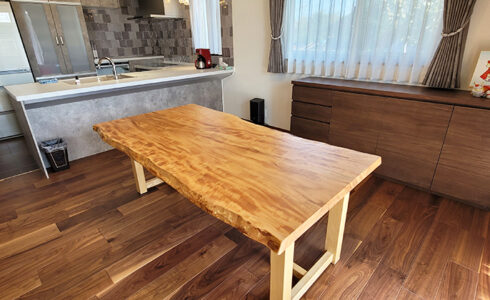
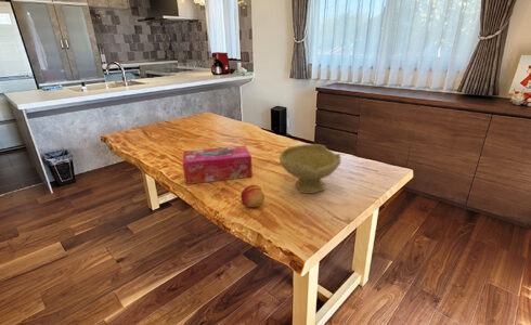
+ bowl [279,143,341,195]
+ fruit [239,184,266,208]
+ tissue box [182,144,254,185]
